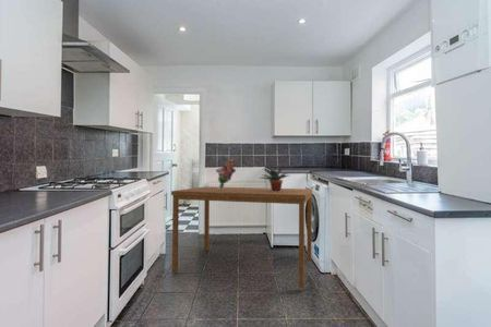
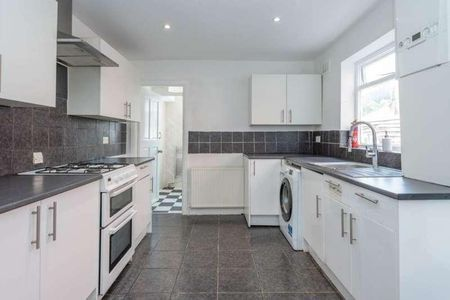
- bouquet [215,158,237,190]
- potted plant [258,165,290,192]
- dining table [170,185,313,289]
